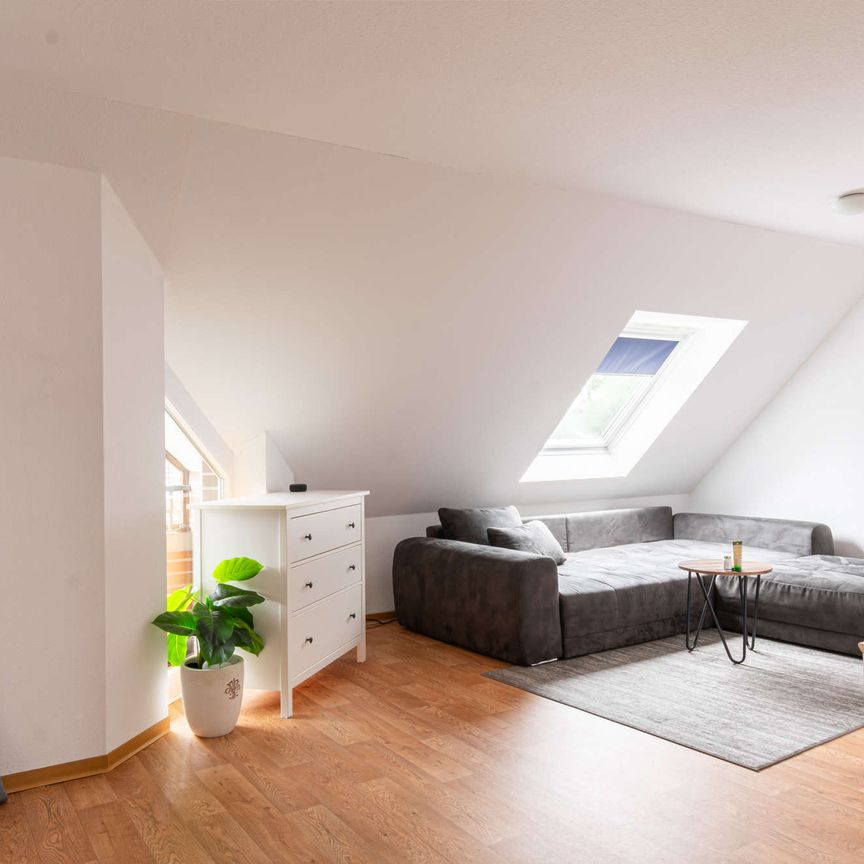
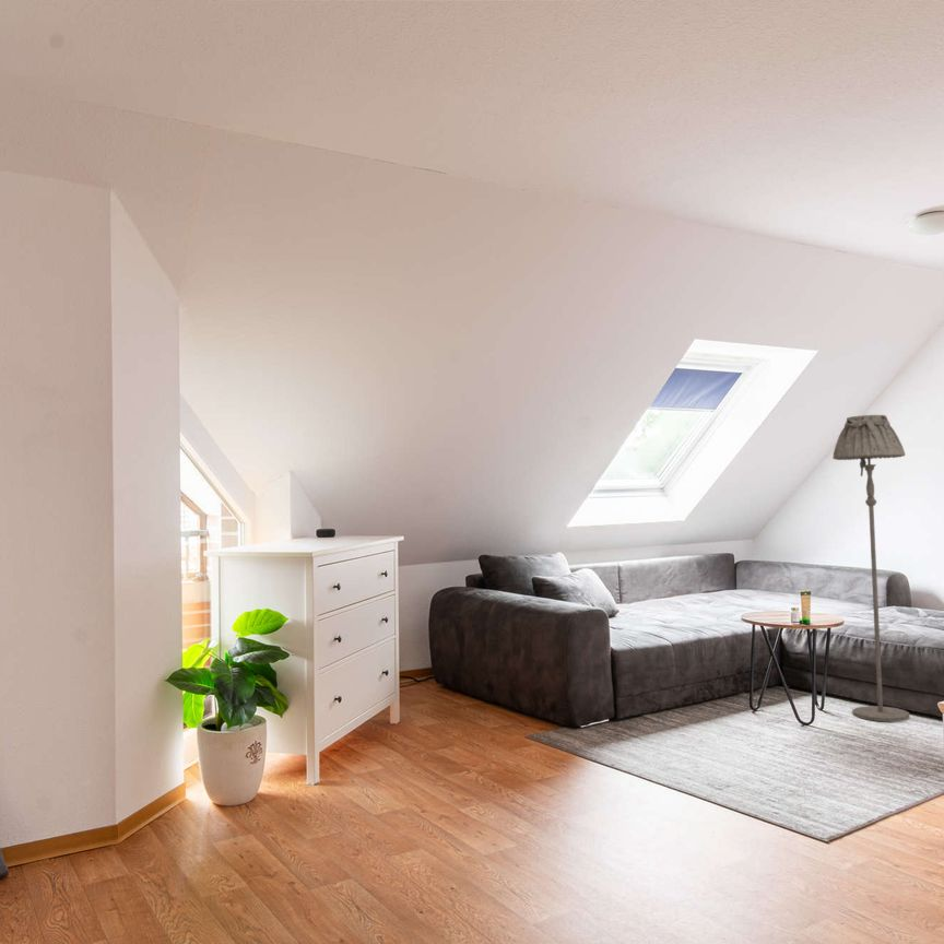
+ floor lamp [831,414,910,722]
